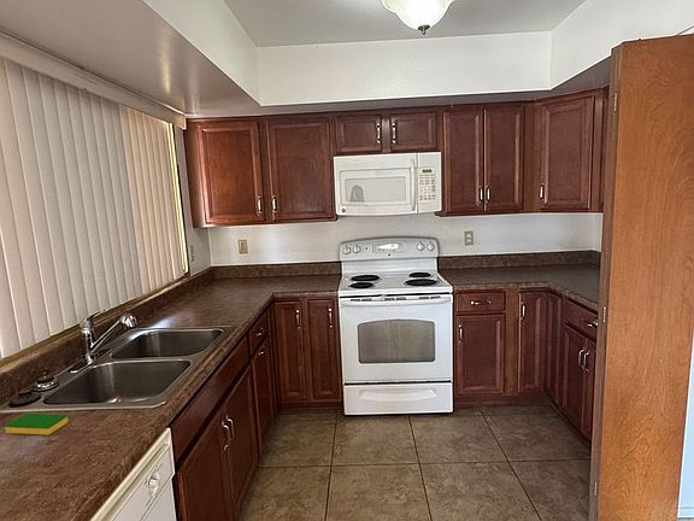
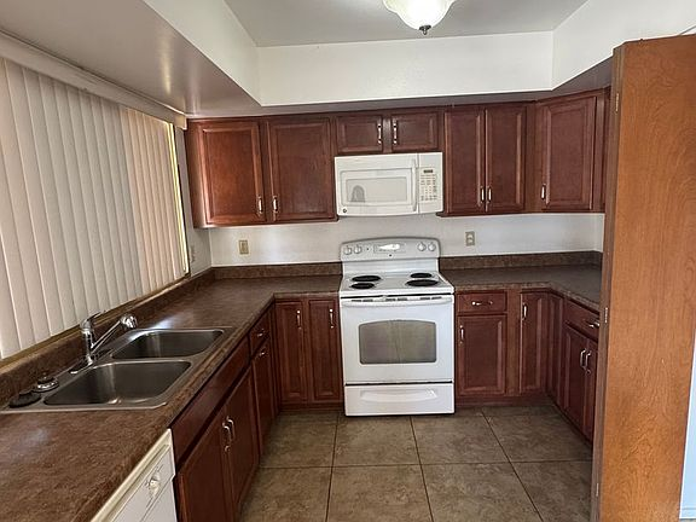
- dish sponge [4,412,69,435]
